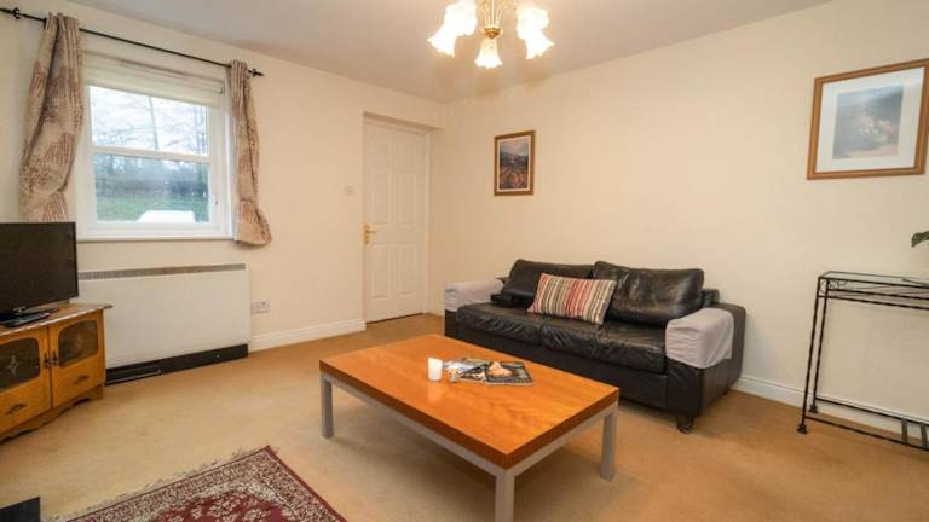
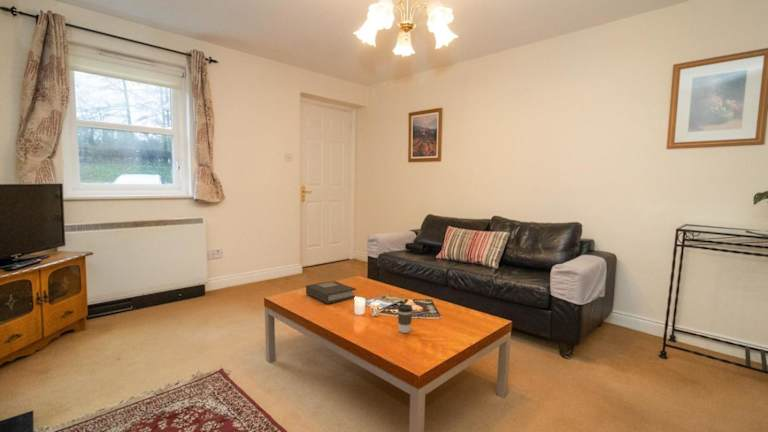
+ coffee cup [396,303,414,334]
+ book [305,280,357,305]
